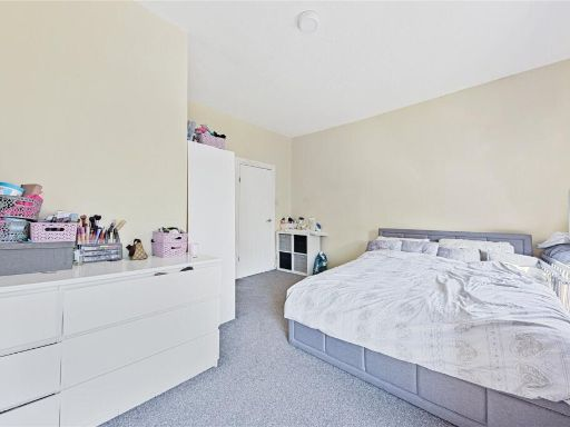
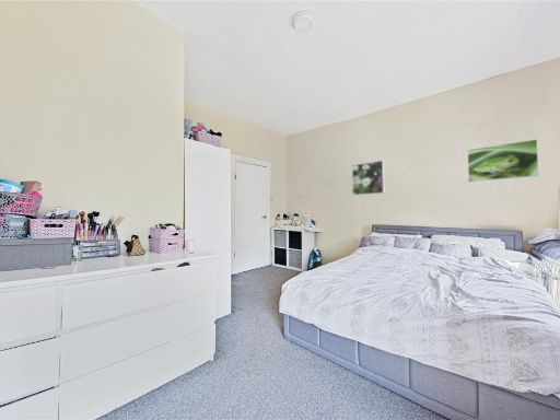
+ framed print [466,138,540,183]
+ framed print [351,160,385,196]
